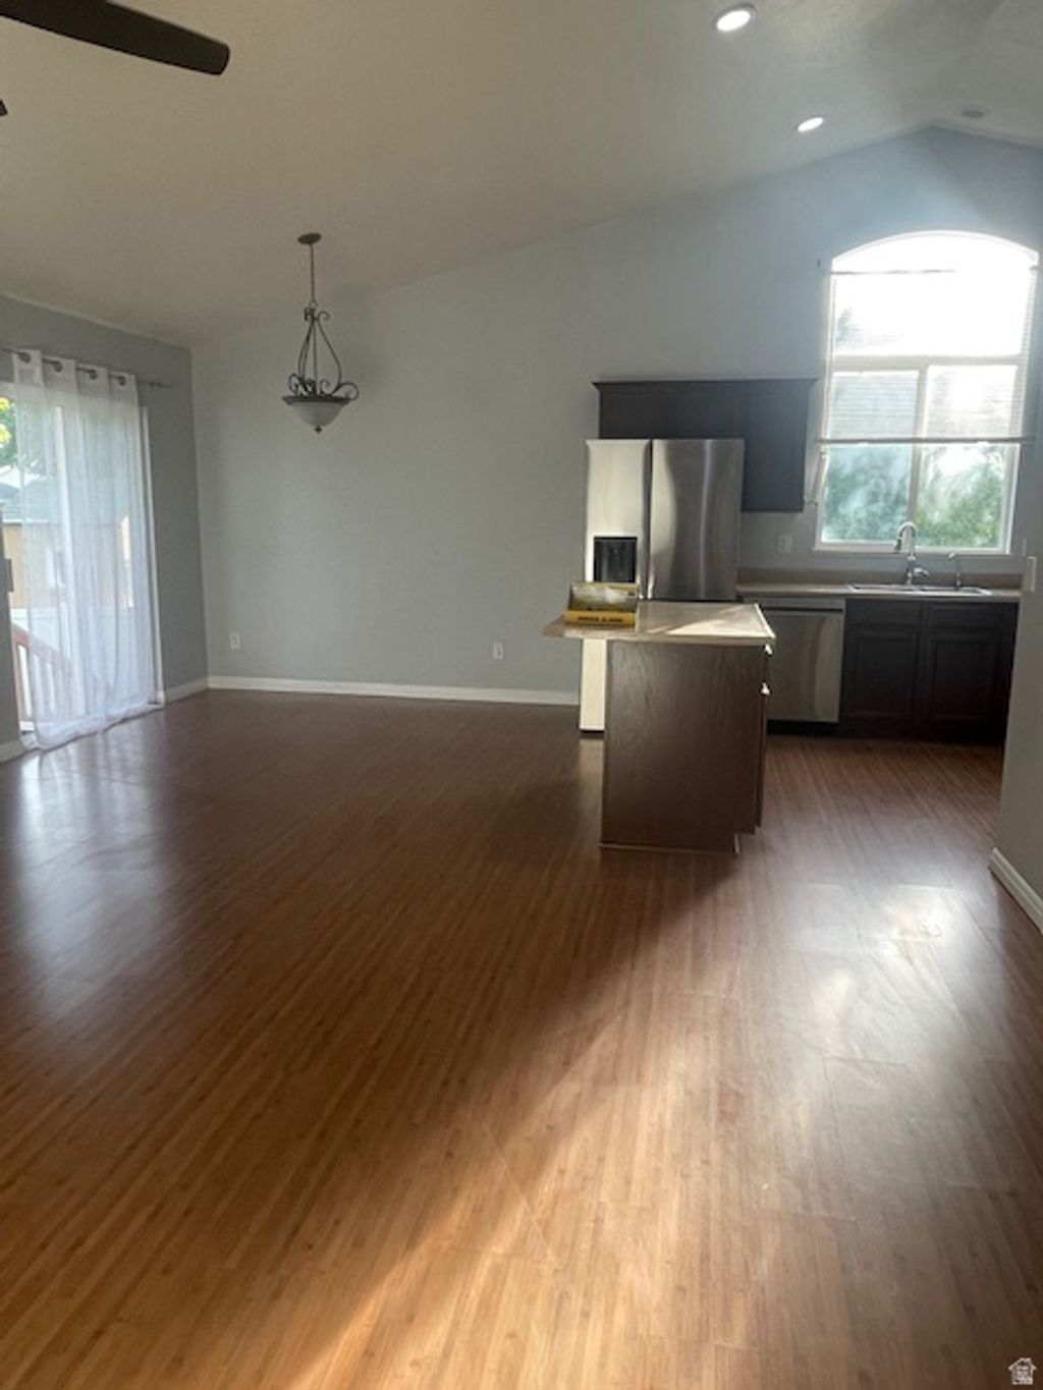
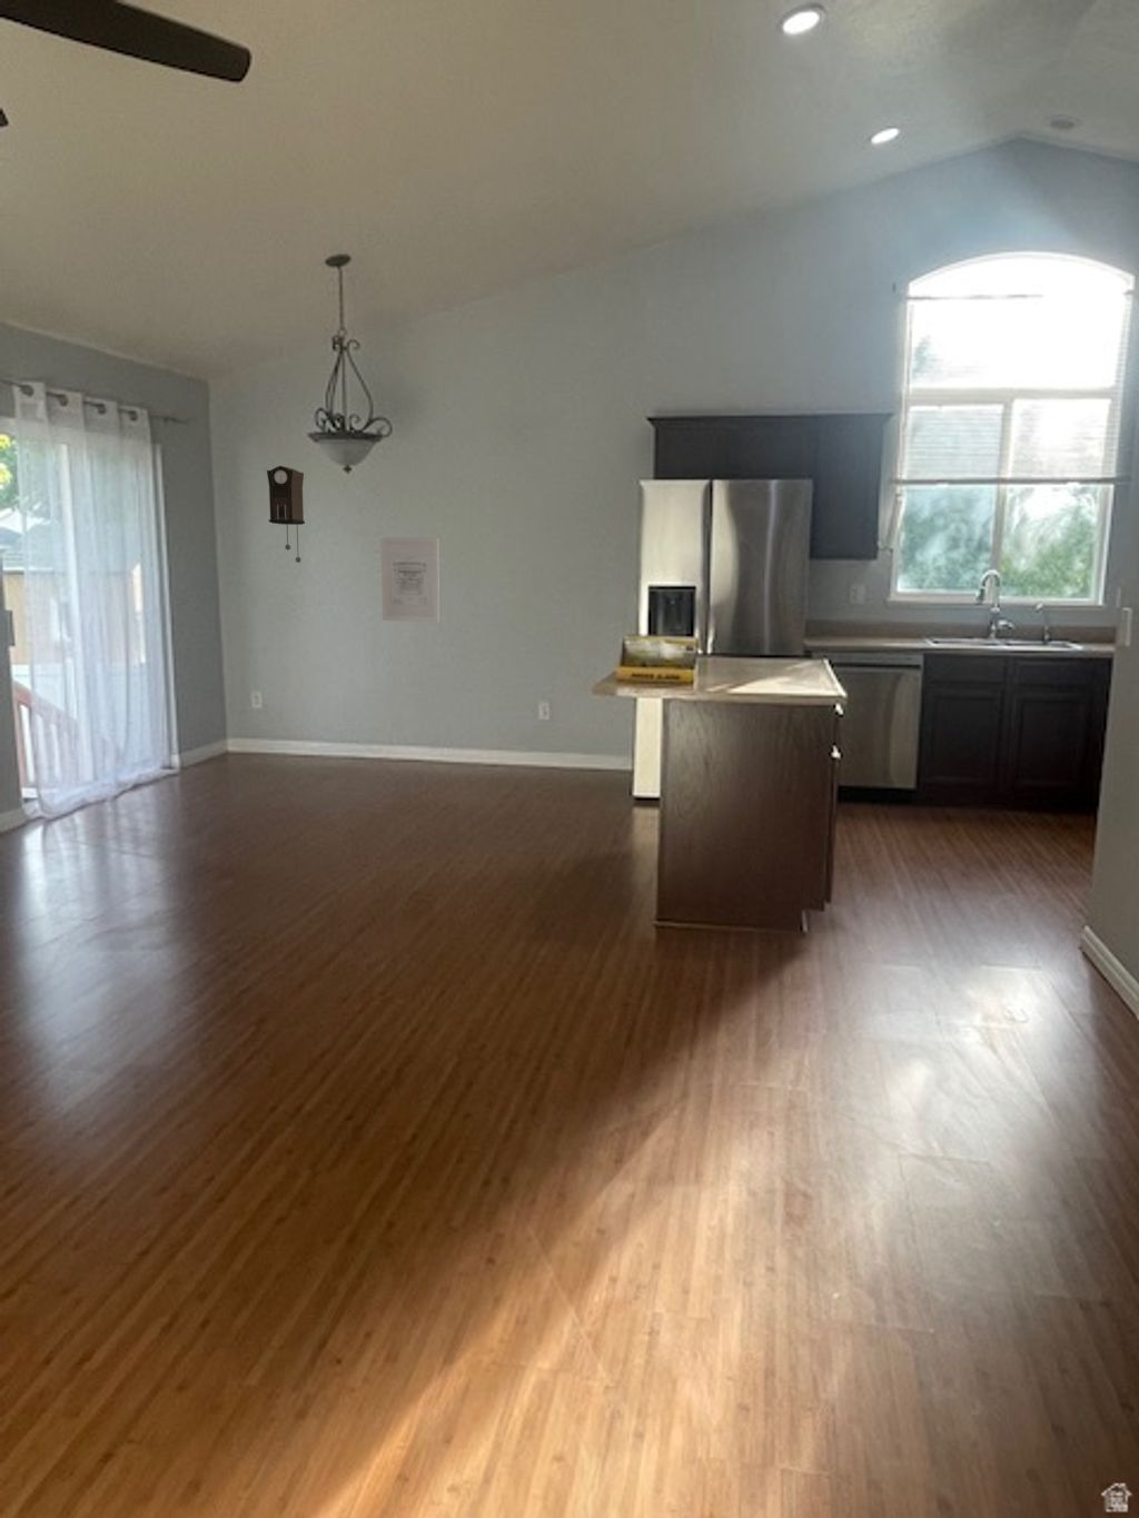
+ pendulum clock [266,465,306,563]
+ wall art [380,536,440,623]
